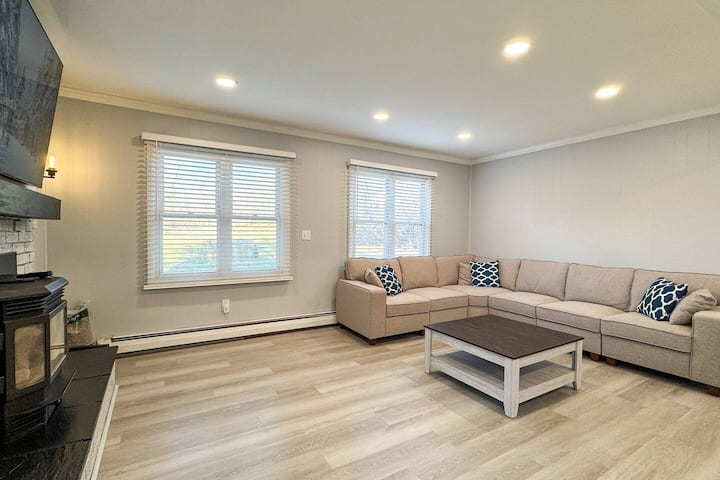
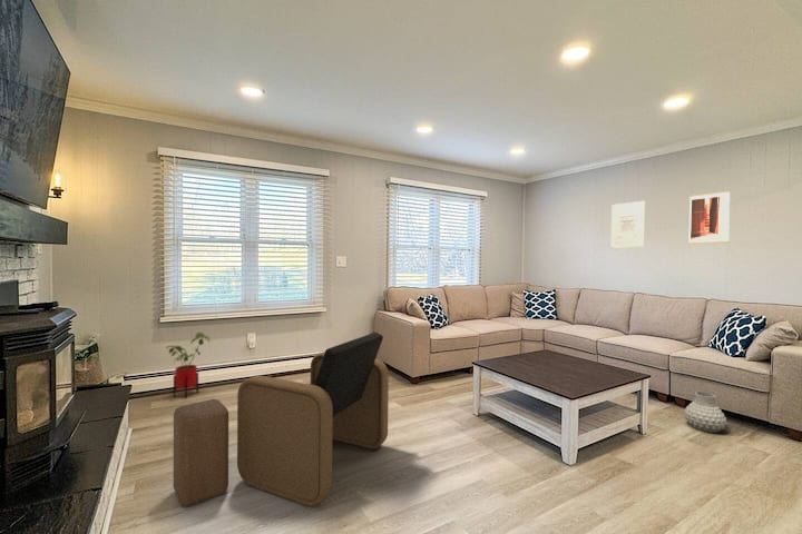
+ wall art [610,200,646,249]
+ house plant [165,332,211,399]
+ stool [173,398,229,507]
+ armchair [236,332,390,507]
+ vase [683,390,727,434]
+ wall art [687,190,731,245]
